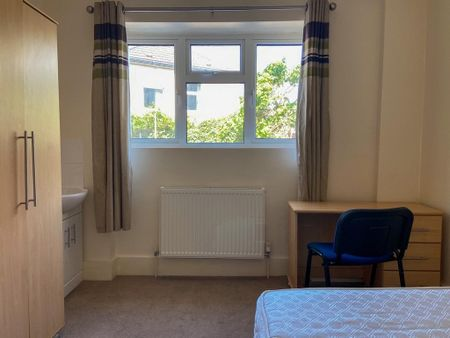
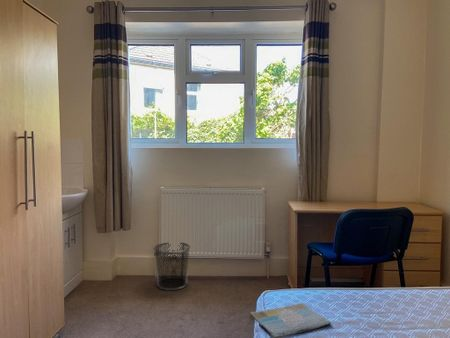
+ book [249,302,332,338]
+ waste bin [153,241,191,291]
